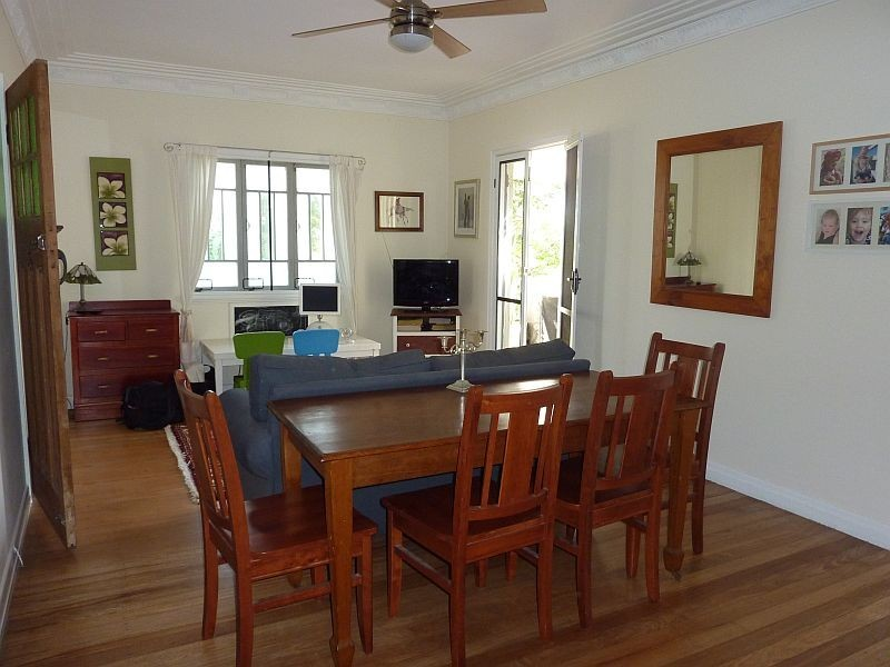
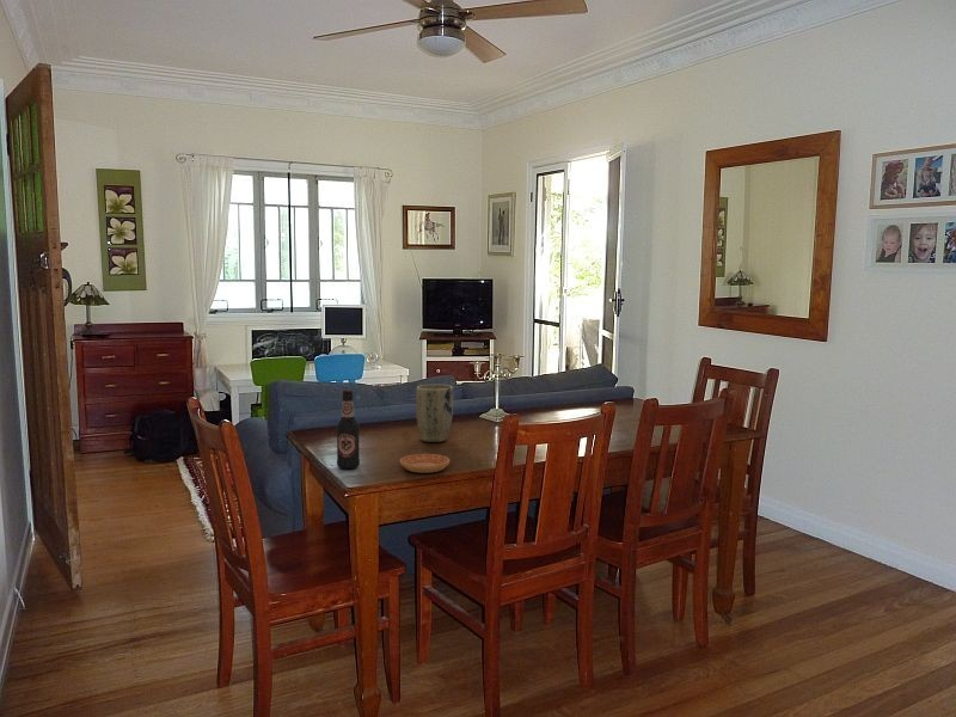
+ saucer [399,453,451,474]
+ plant pot [415,384,454,443]
+ bottle [336,388,361,470]
